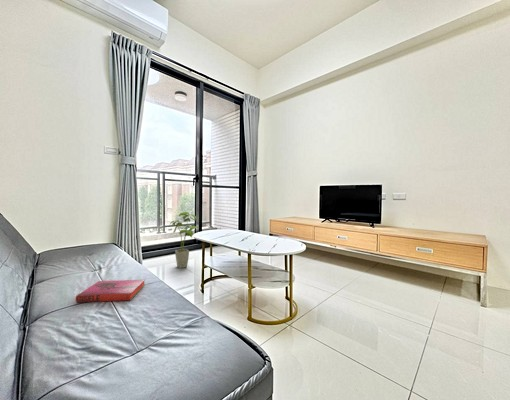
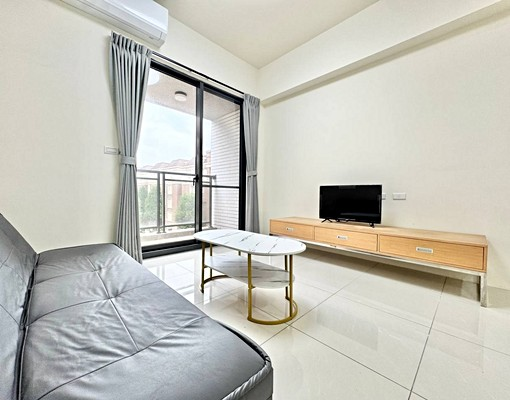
- house plant [169,211,199,269]
- hardback book [75,279,145,303]
